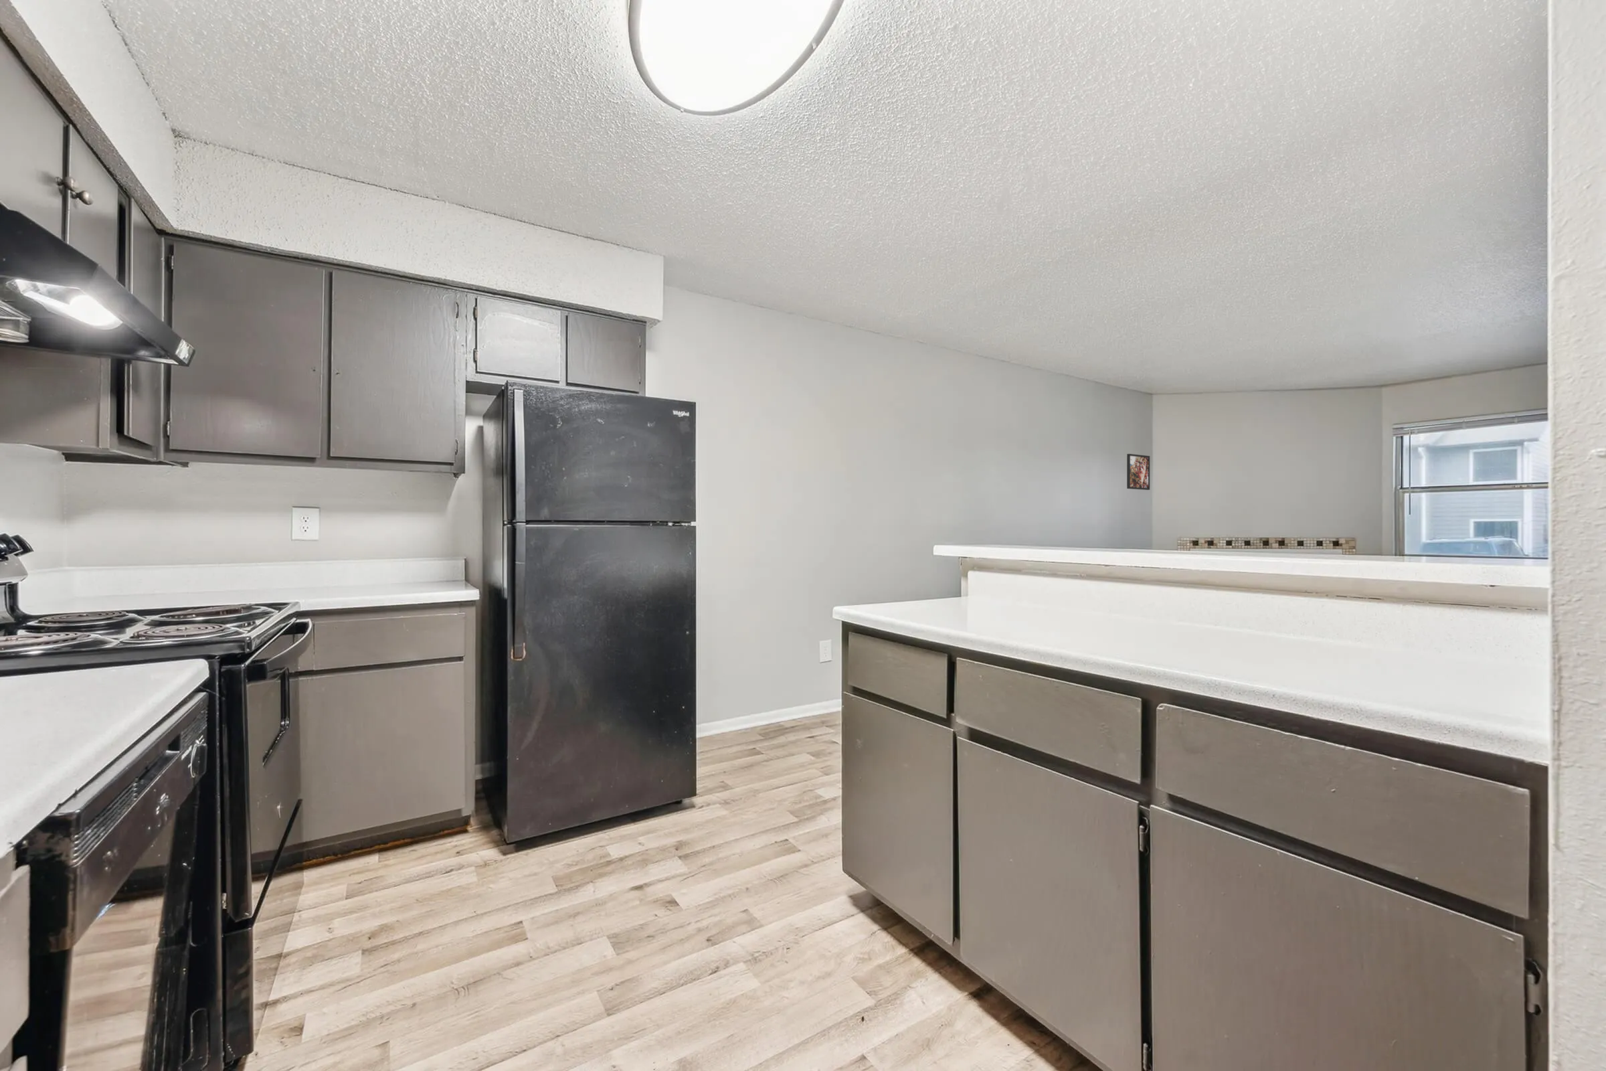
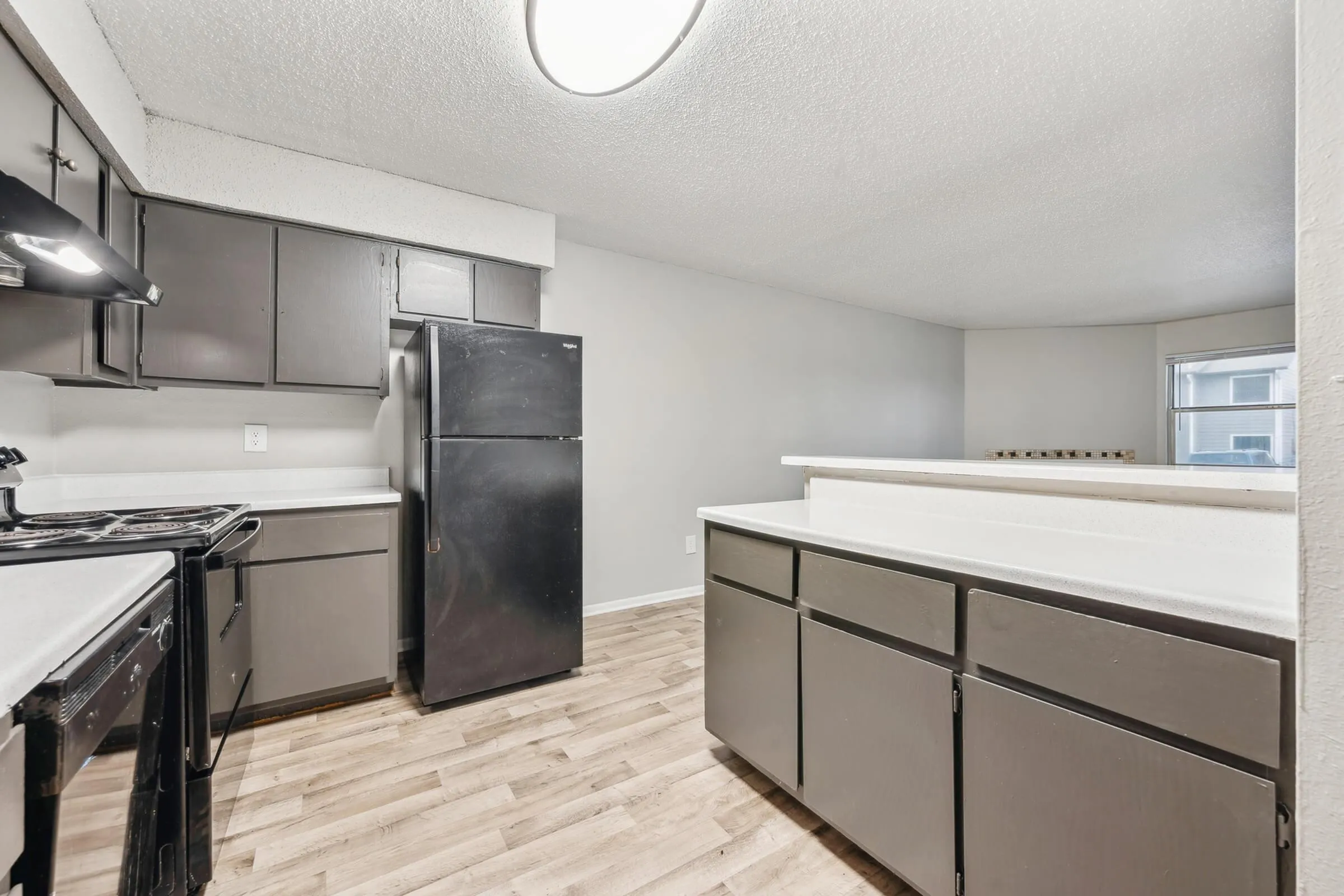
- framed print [1126,453,1151,490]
